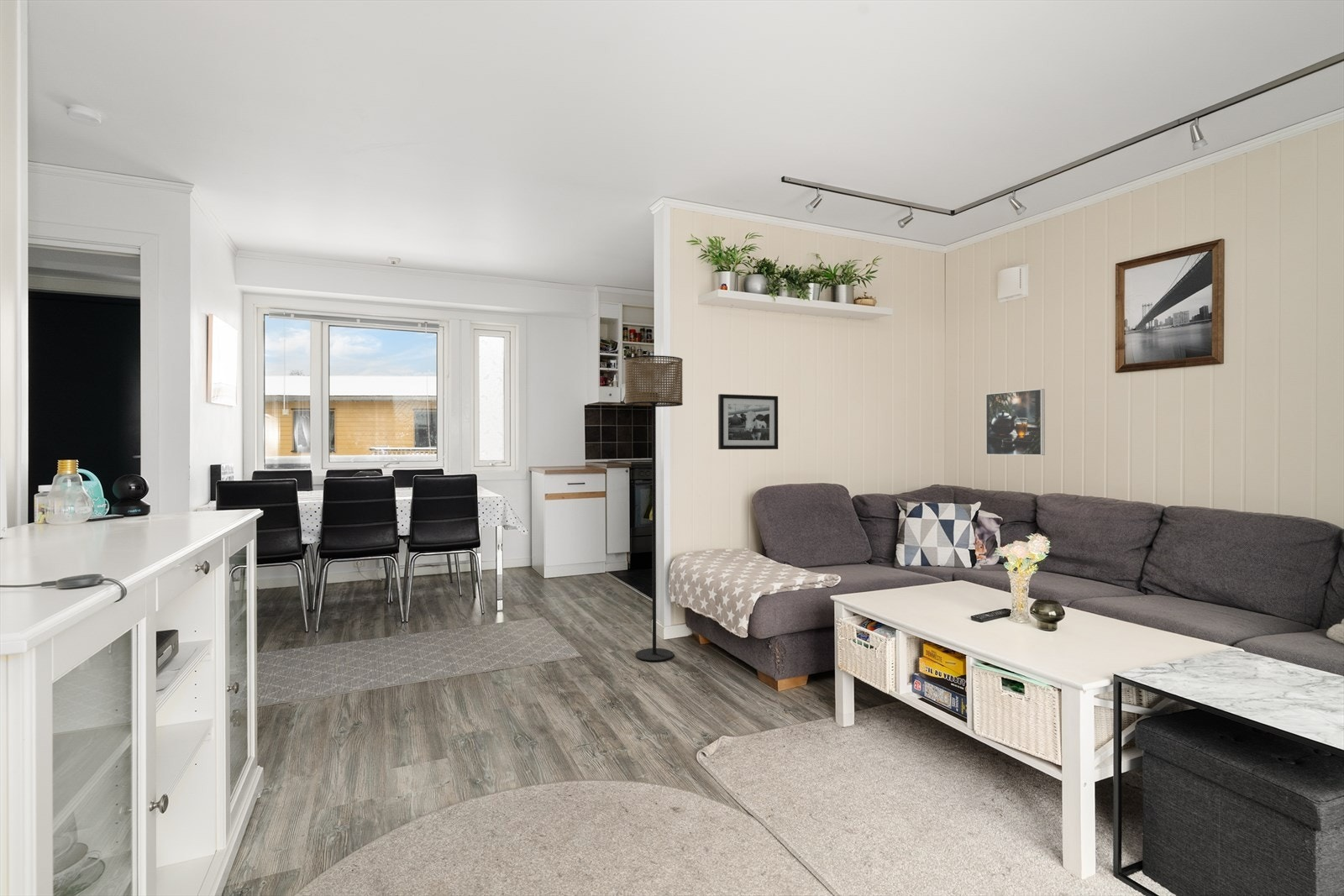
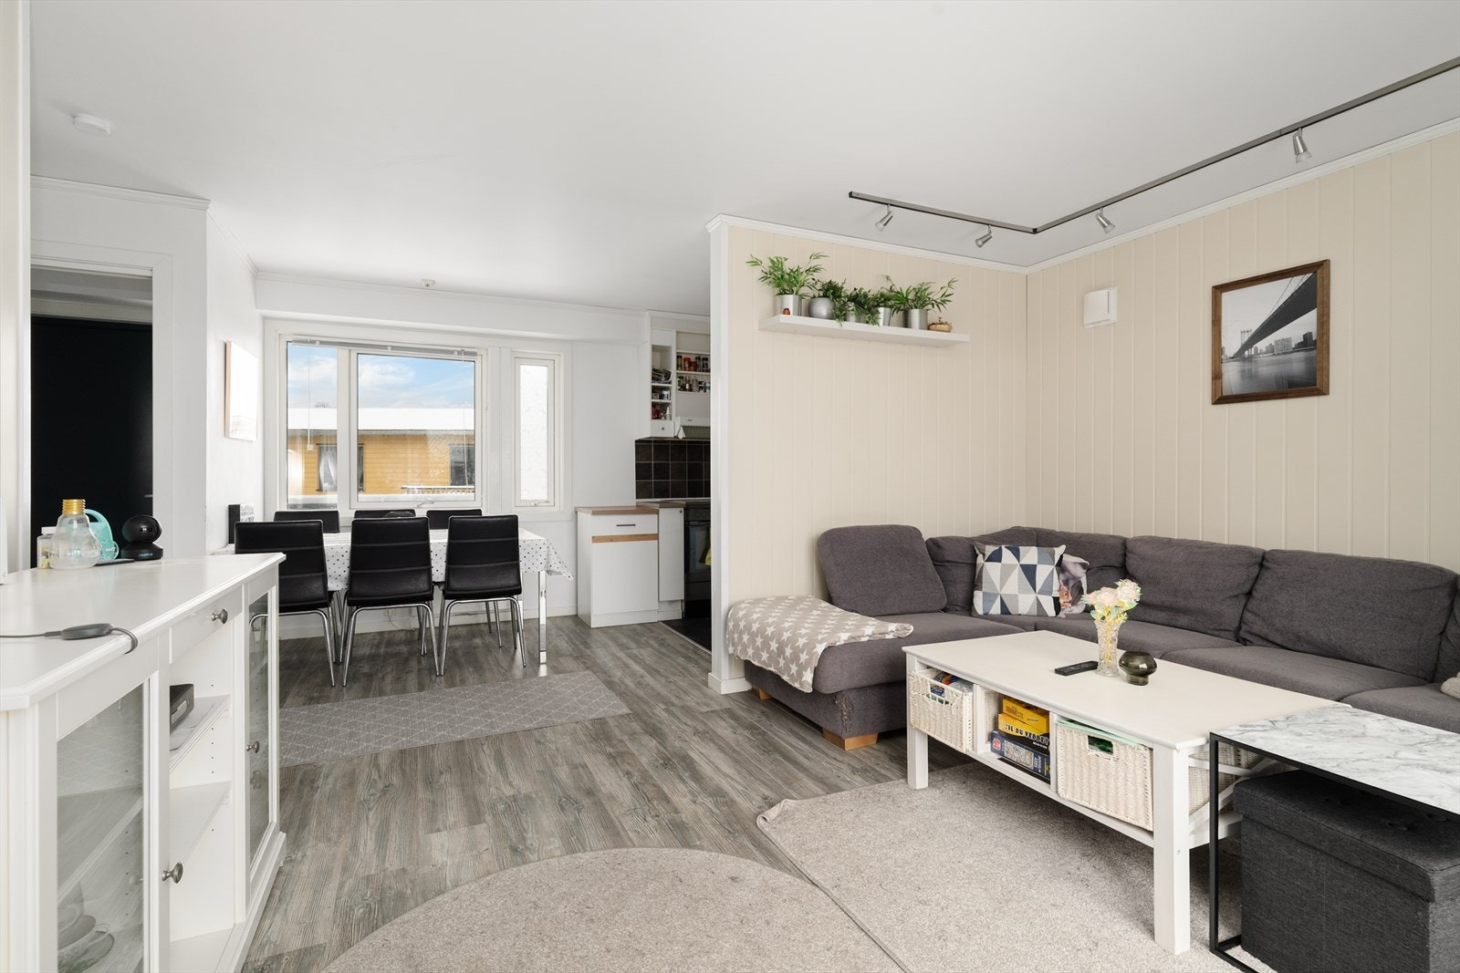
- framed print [985,388,1046,456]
- picture frame [717,393,779,450]
- floor lamp [624,354,684,662]
